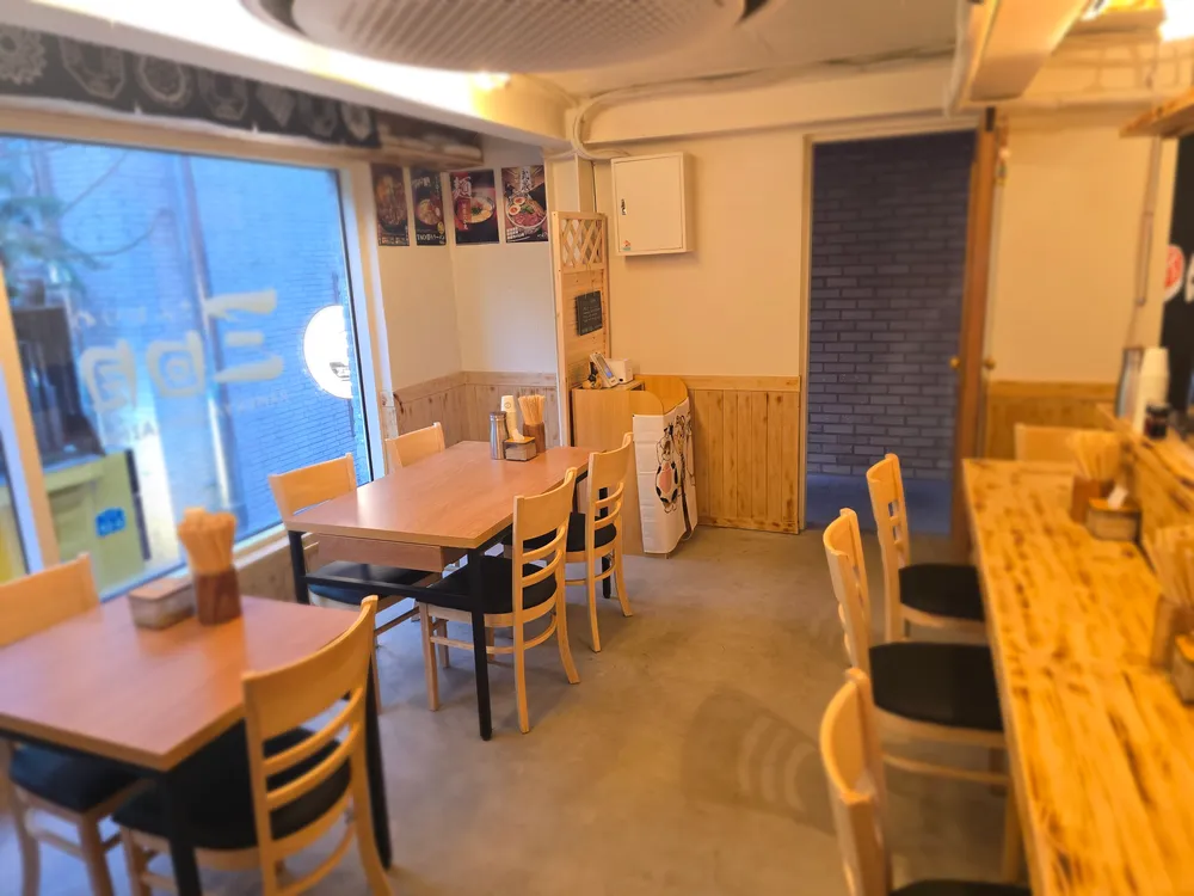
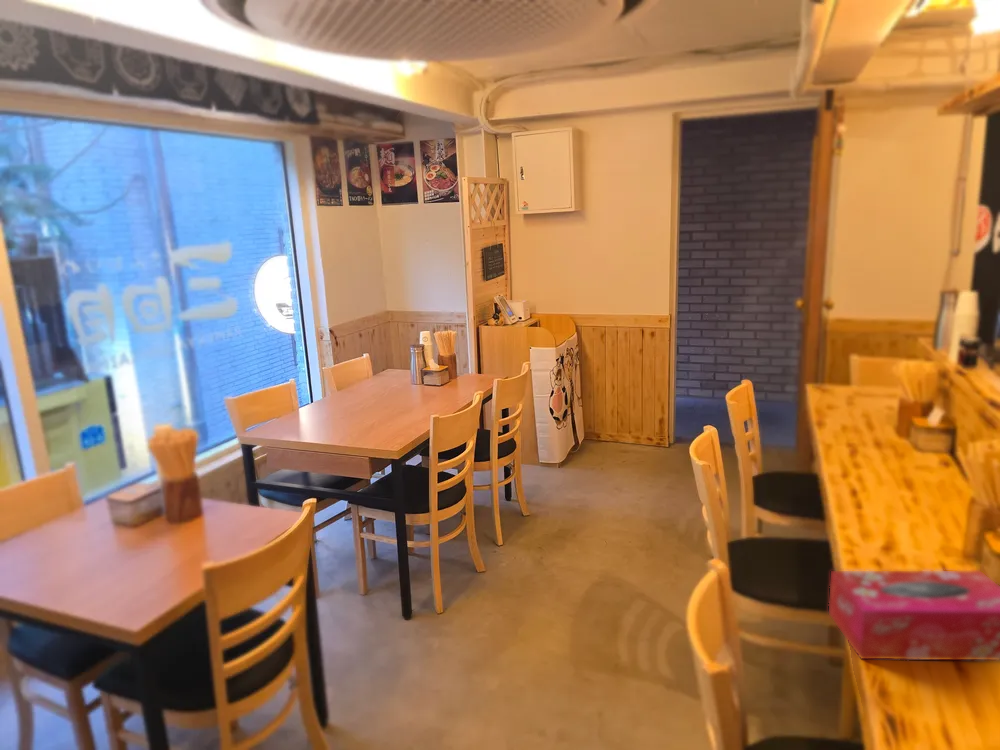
+ tissue box [828,570,1000,662]
